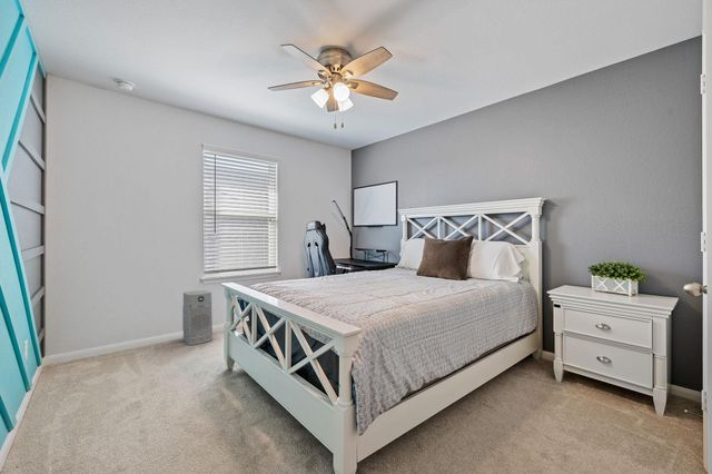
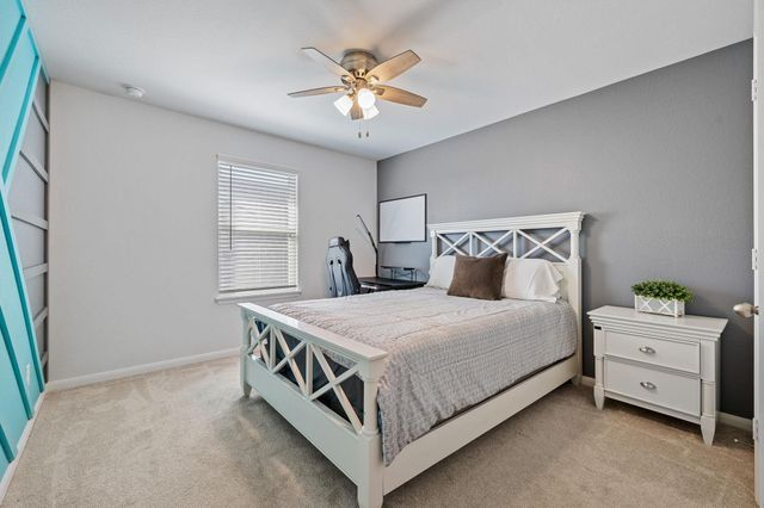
- air purifier [181,289,214,346]
